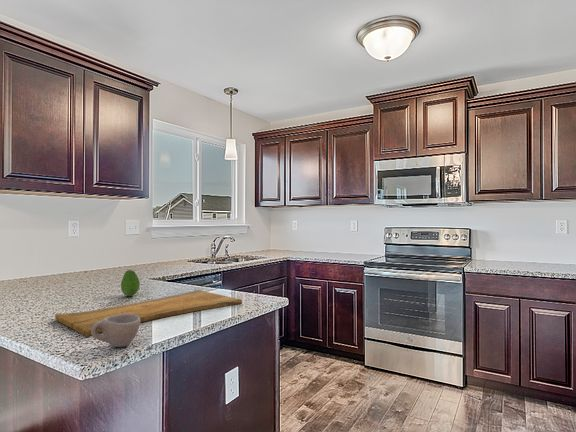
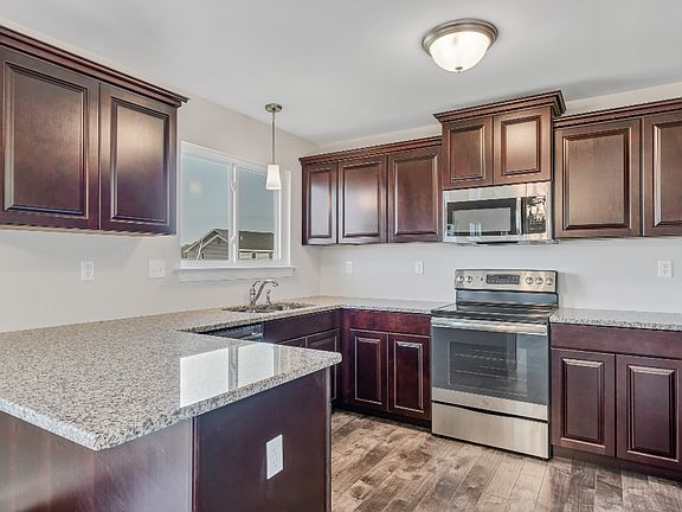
- cutting board [54,289,243,338]
- fruit [120,269,141,297]
- cup [91,314,141,348]
